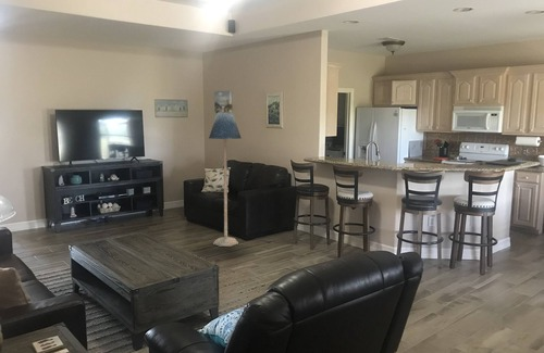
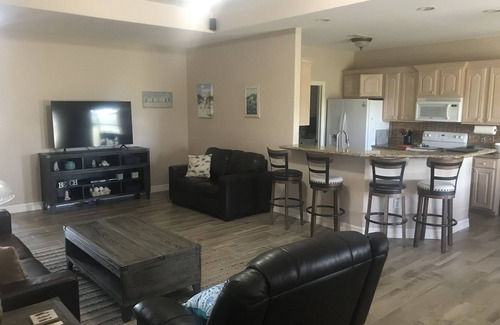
- floor lamp [208,112,242,248]
